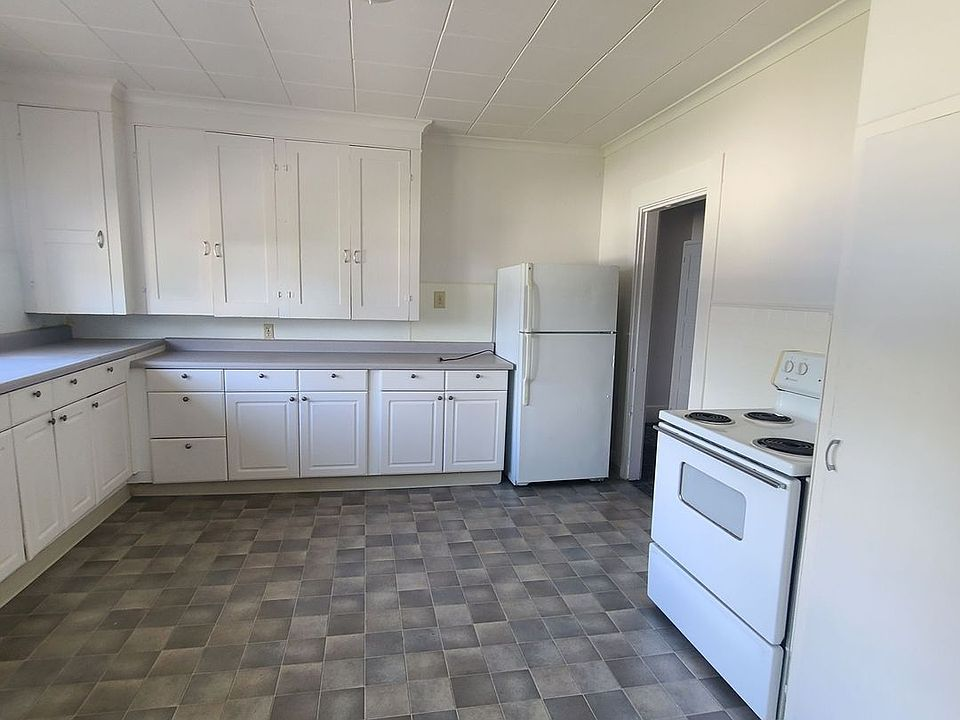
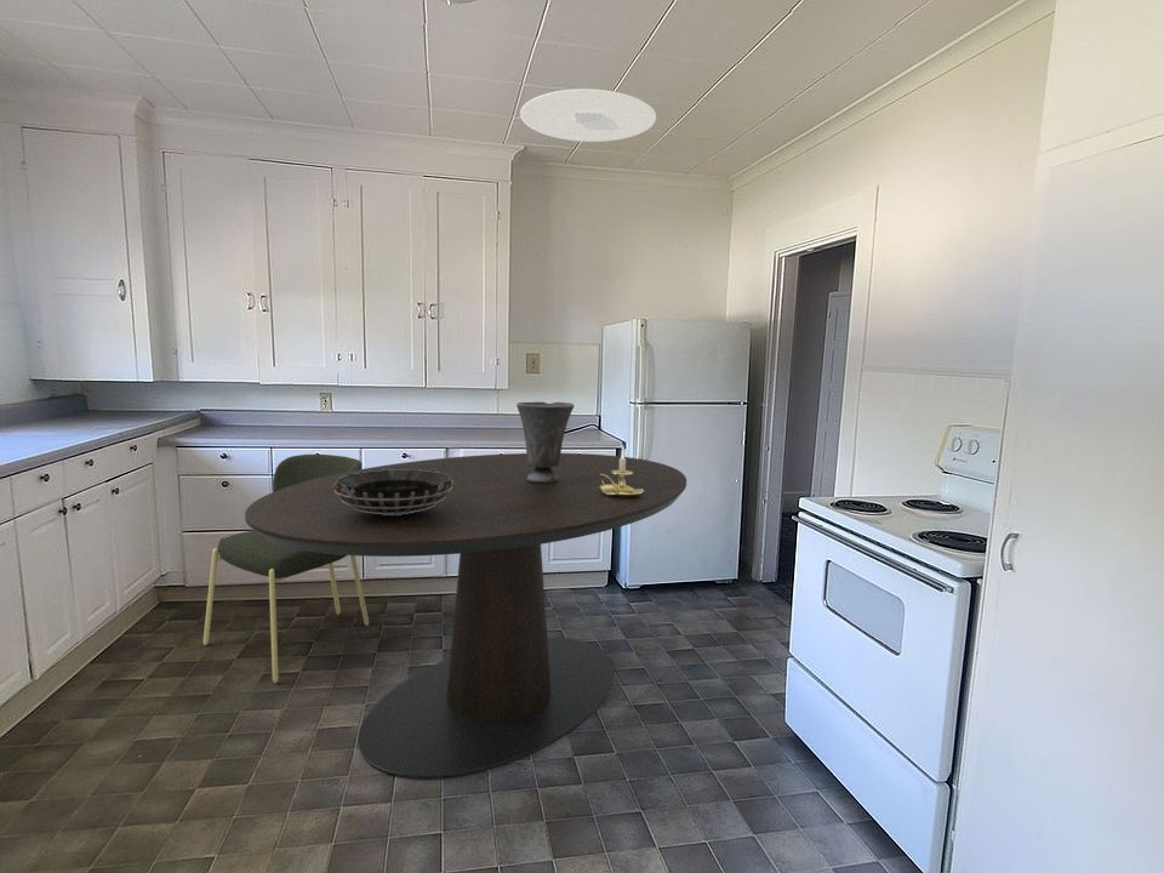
+ decorative bowl [332,469,453,515]
+ candle holder [599,445,644,498]
+ dining chair [202,453,370,684]
+ ceiling light [519,89,657,143]
+ dining table [244,452,687,780]
+ vase [515,400,576,483]
